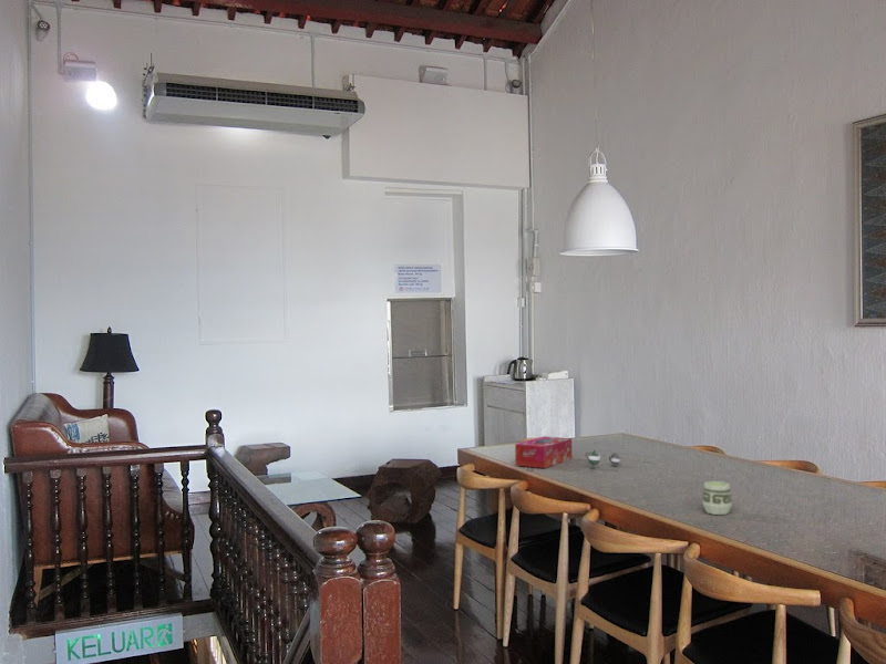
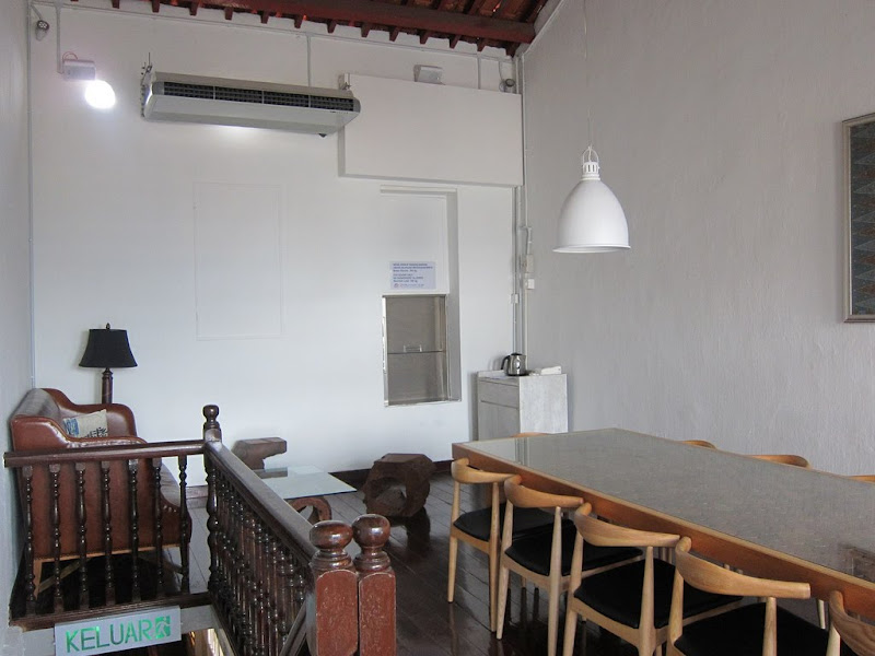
- tissue box [514,435,573,469]
- teapot [585,449,624,469]
- cup [701,480,733,516]
